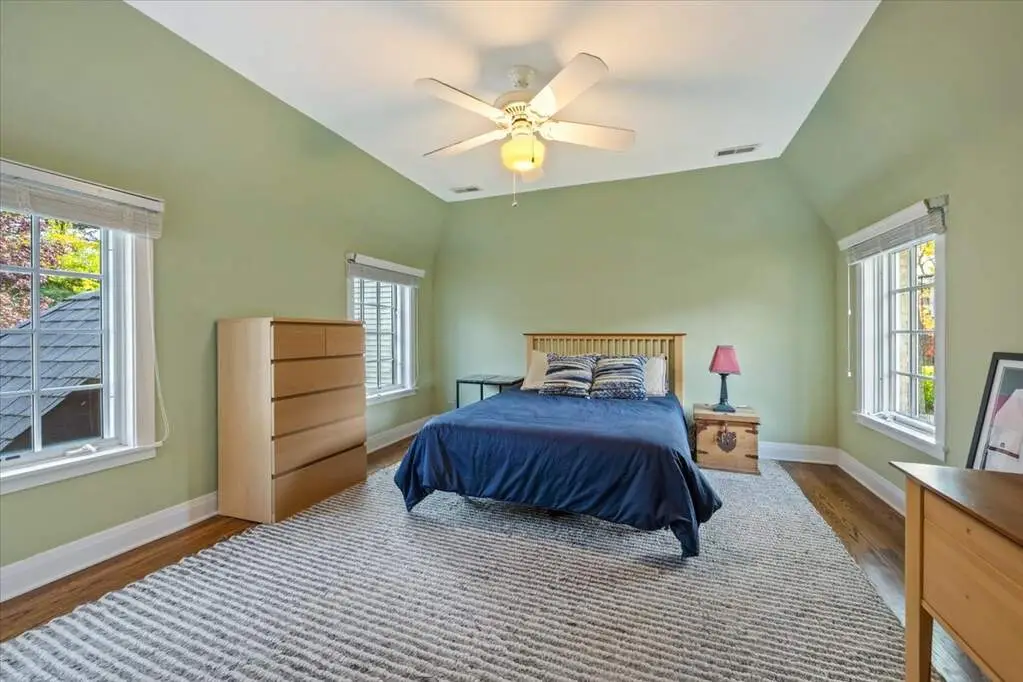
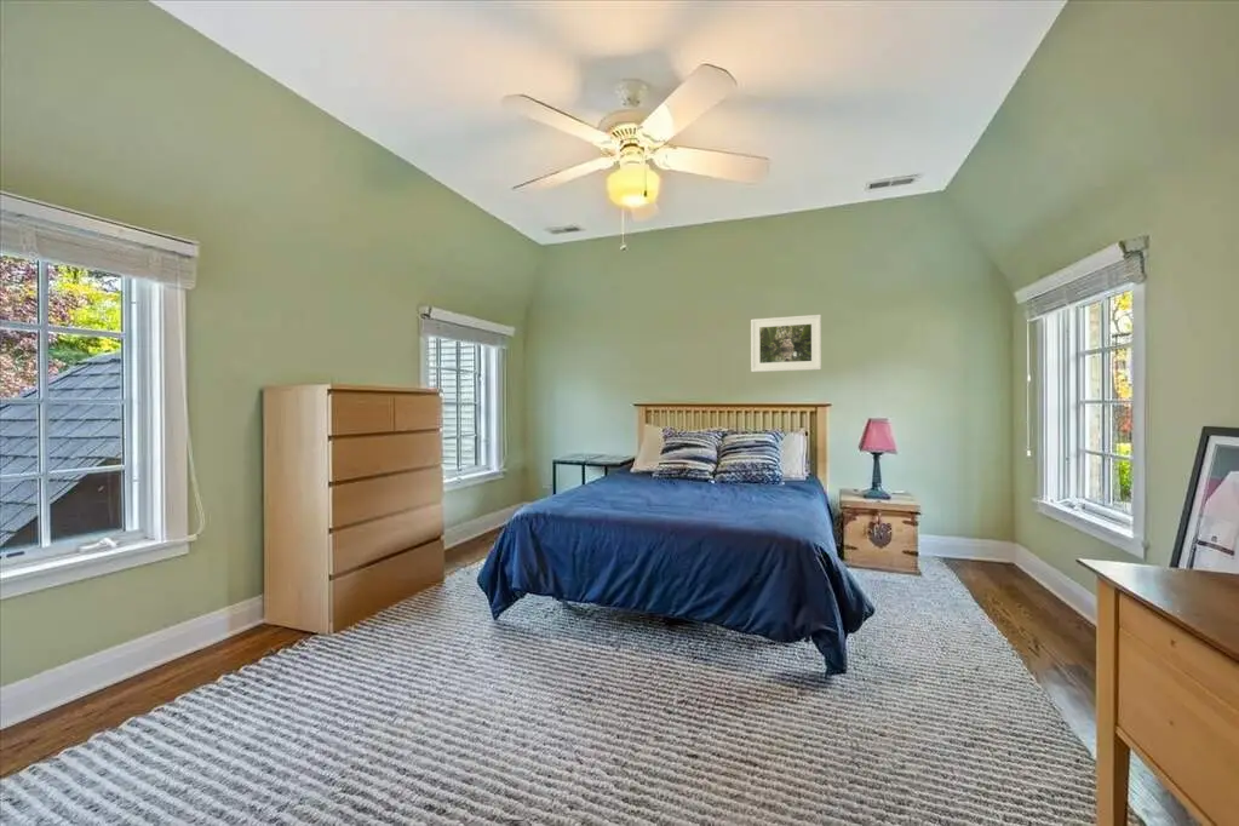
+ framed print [750,314,822,373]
